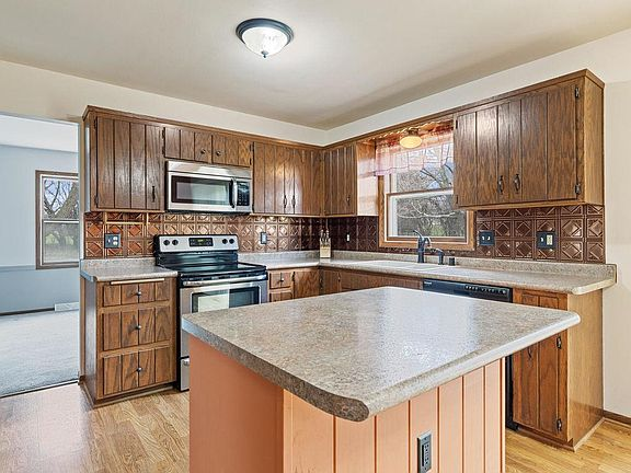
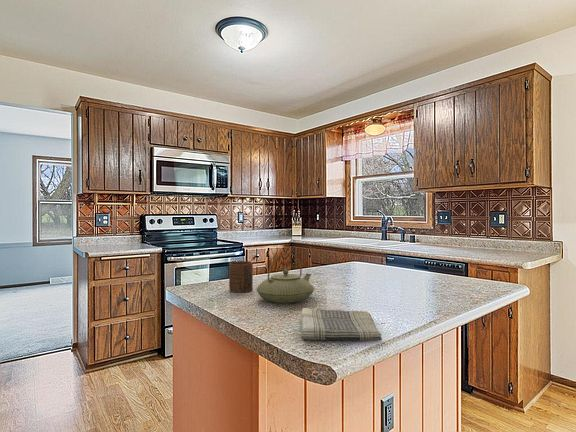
+ dish towel [300,307,383,342]
+ teapot [255,252,316,304]
+ cup [228,260,254,293]
